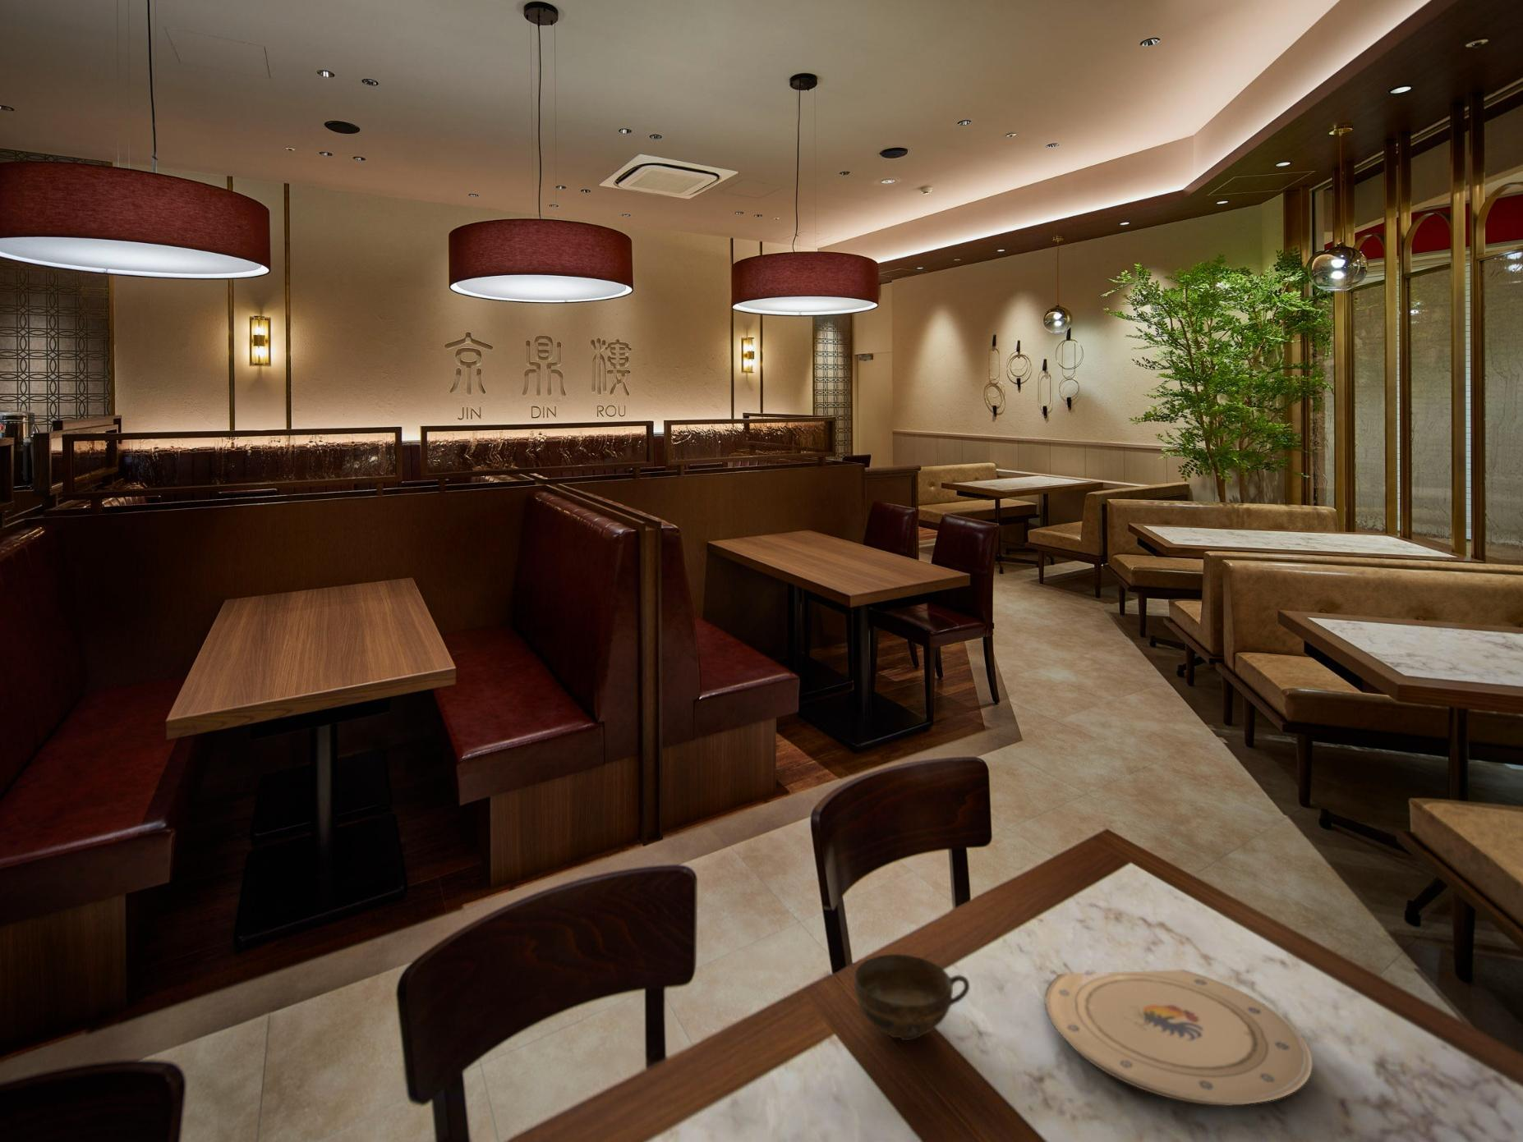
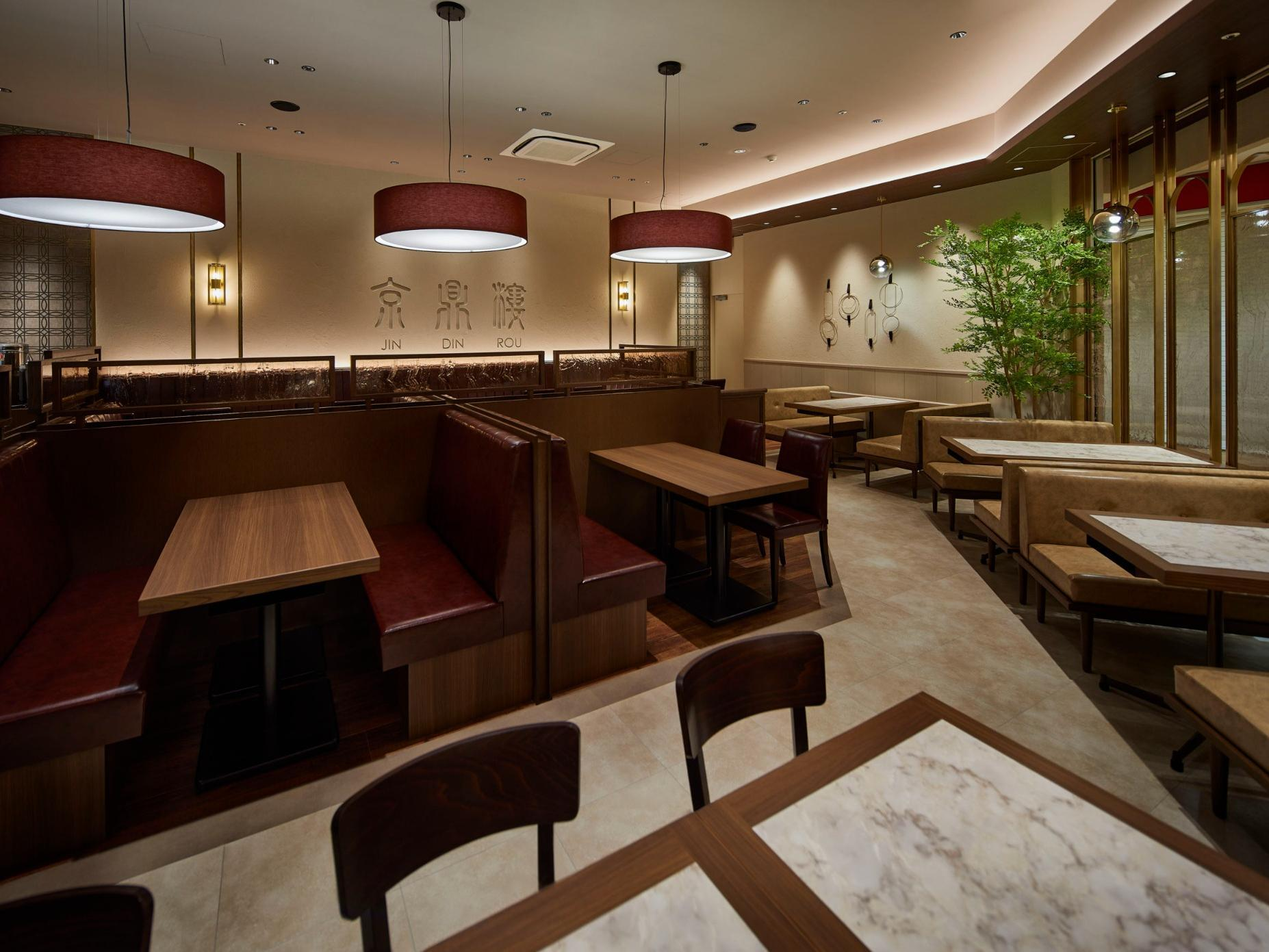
- cup [853,954,970,1041]
- plate [1043,969,1313,1107]
